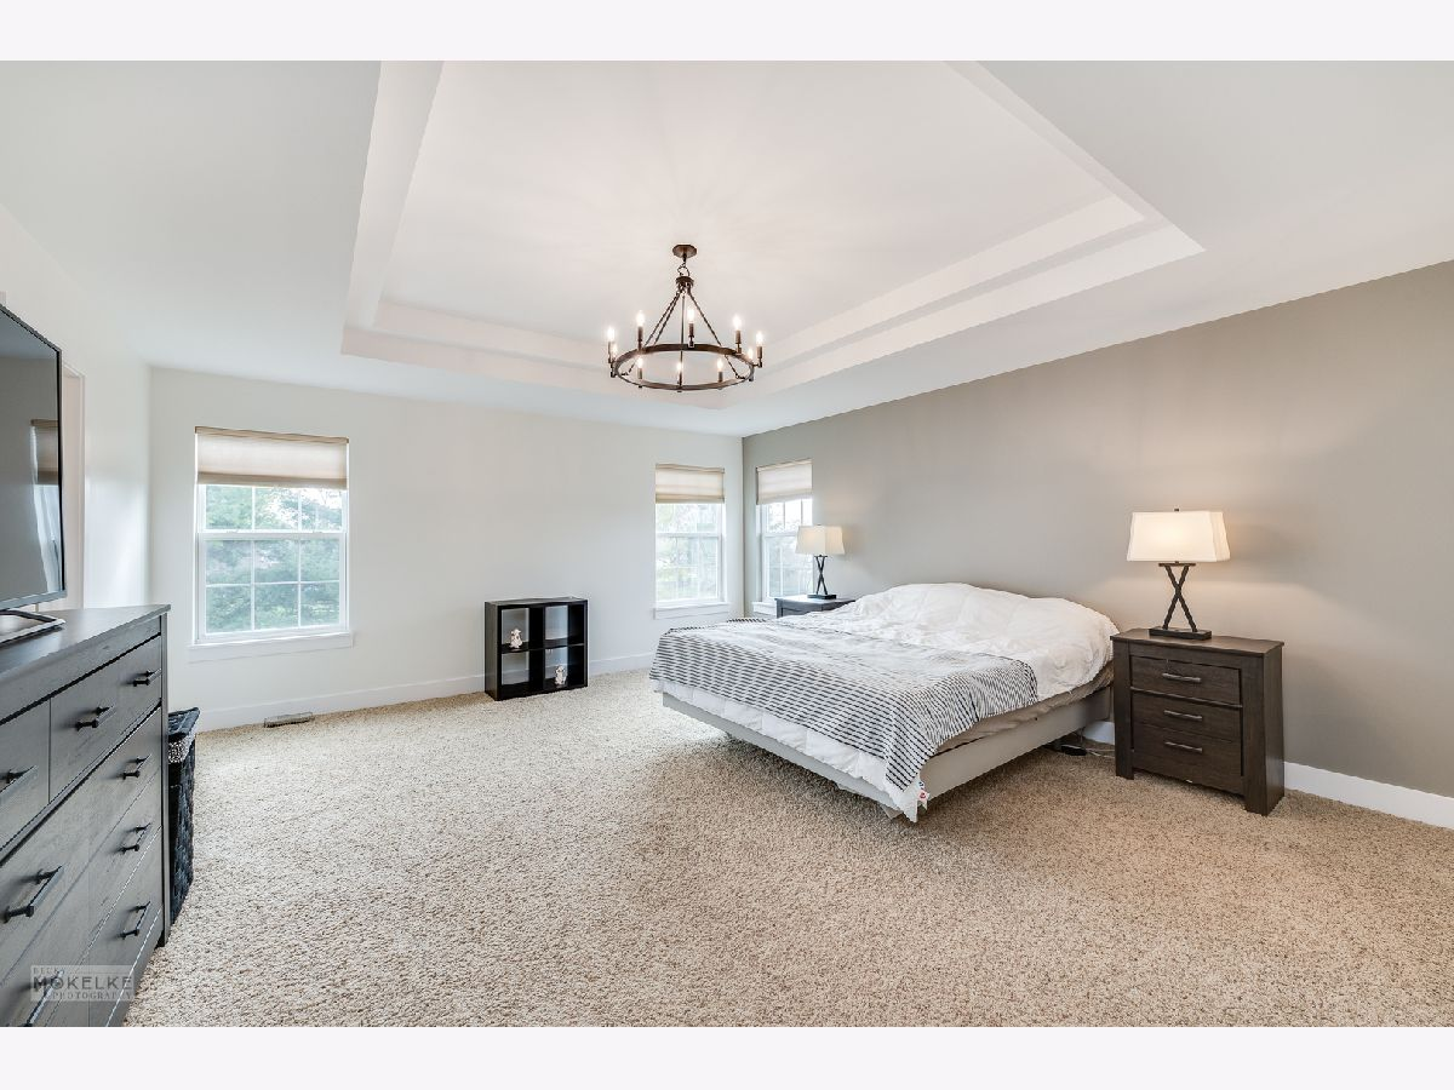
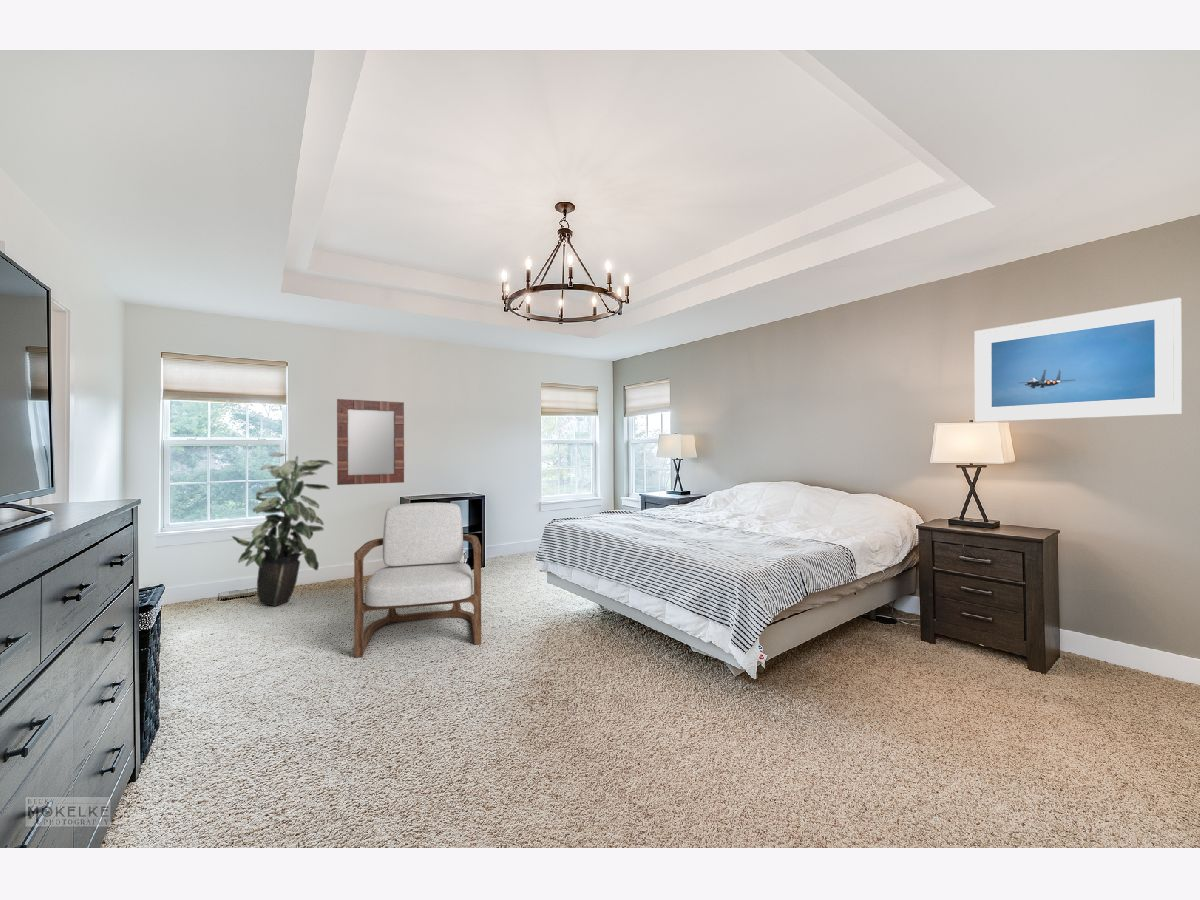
+ indoor plant [231,451,334,607]
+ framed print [973,297,1183,423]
+ armchair [353,501,482,658]
+ home mirror [336,398,405,486]
